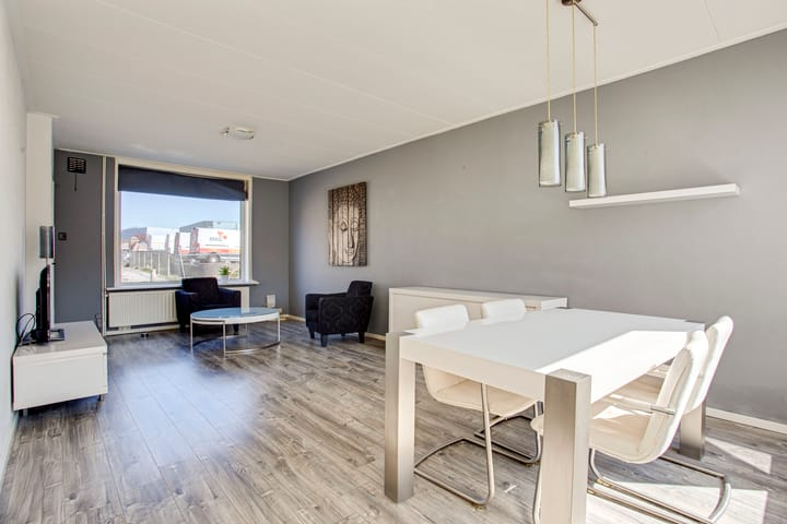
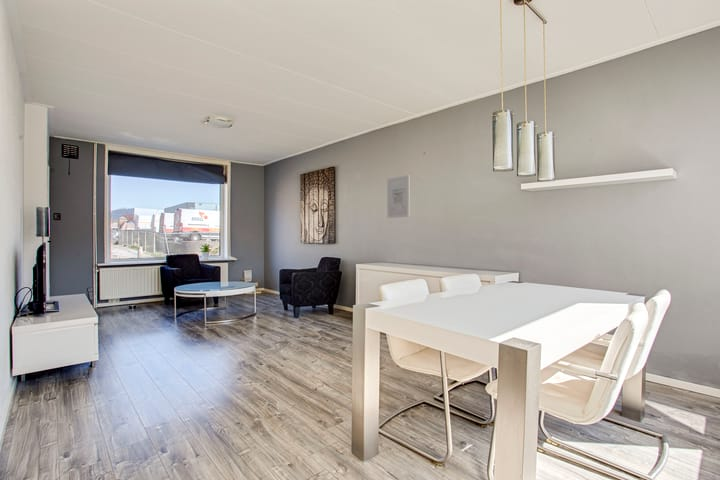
+ wall art [386,174,411,219]
